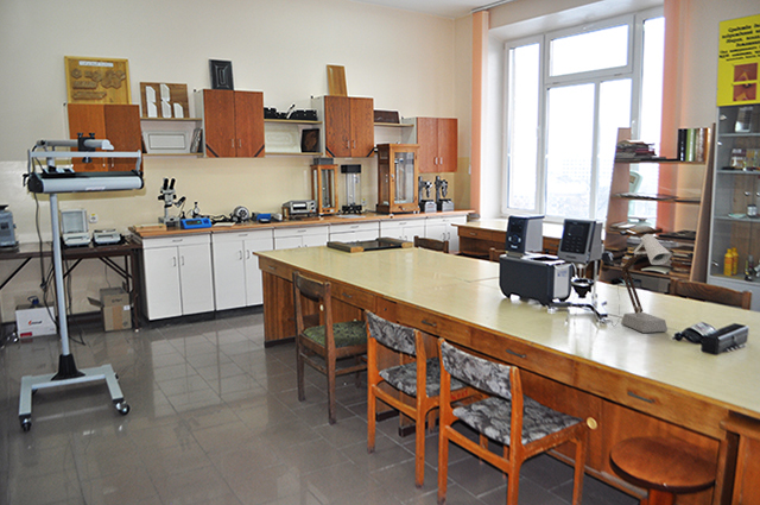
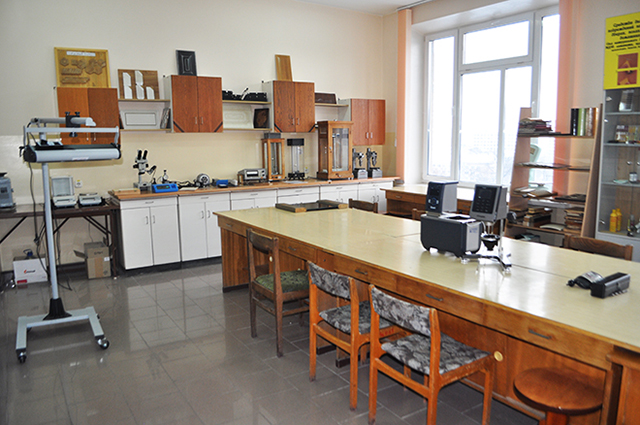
- desk lamp [598,228,672,334]
